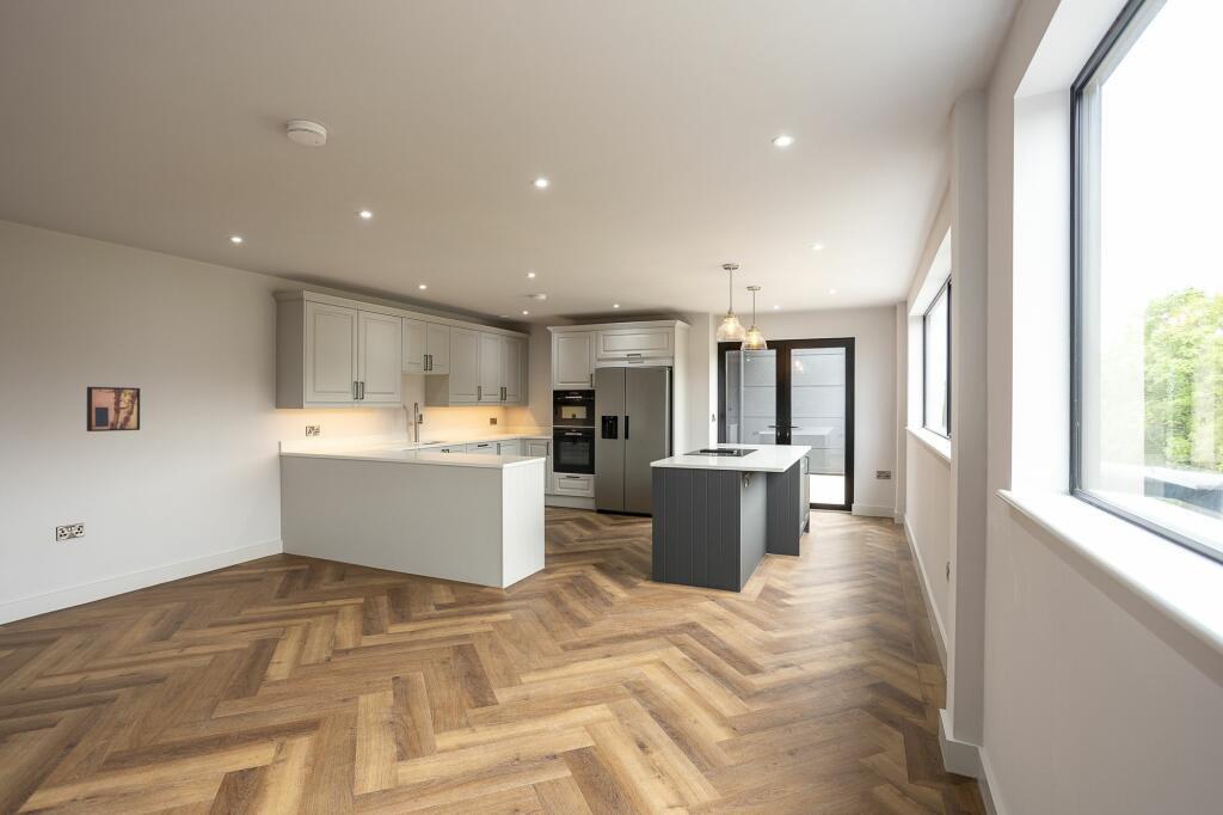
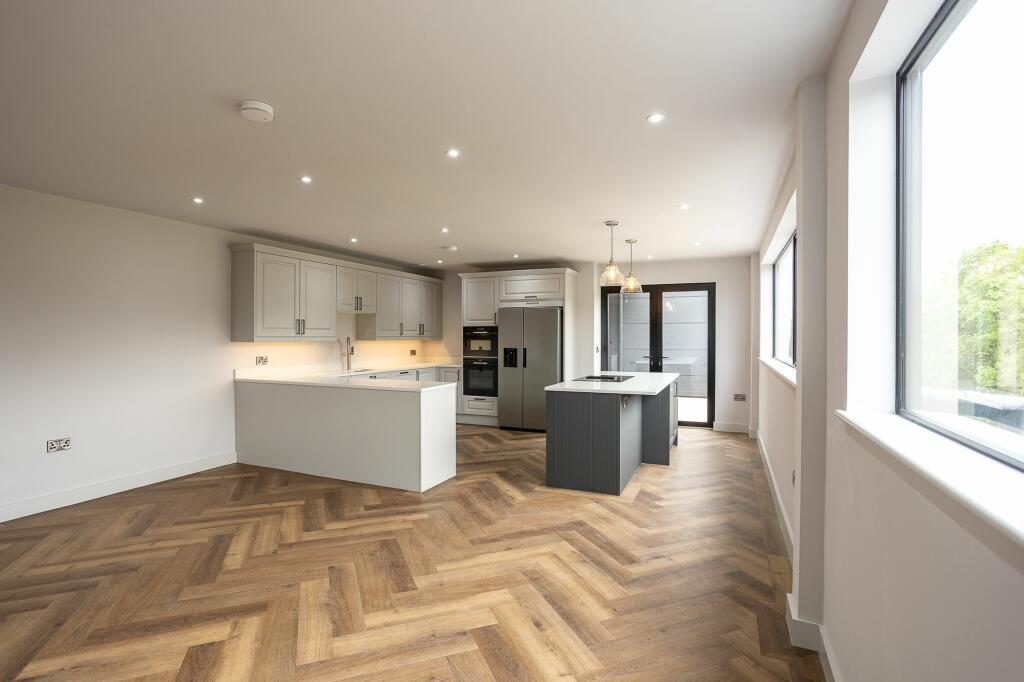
- wall art [86,386,141,433]
